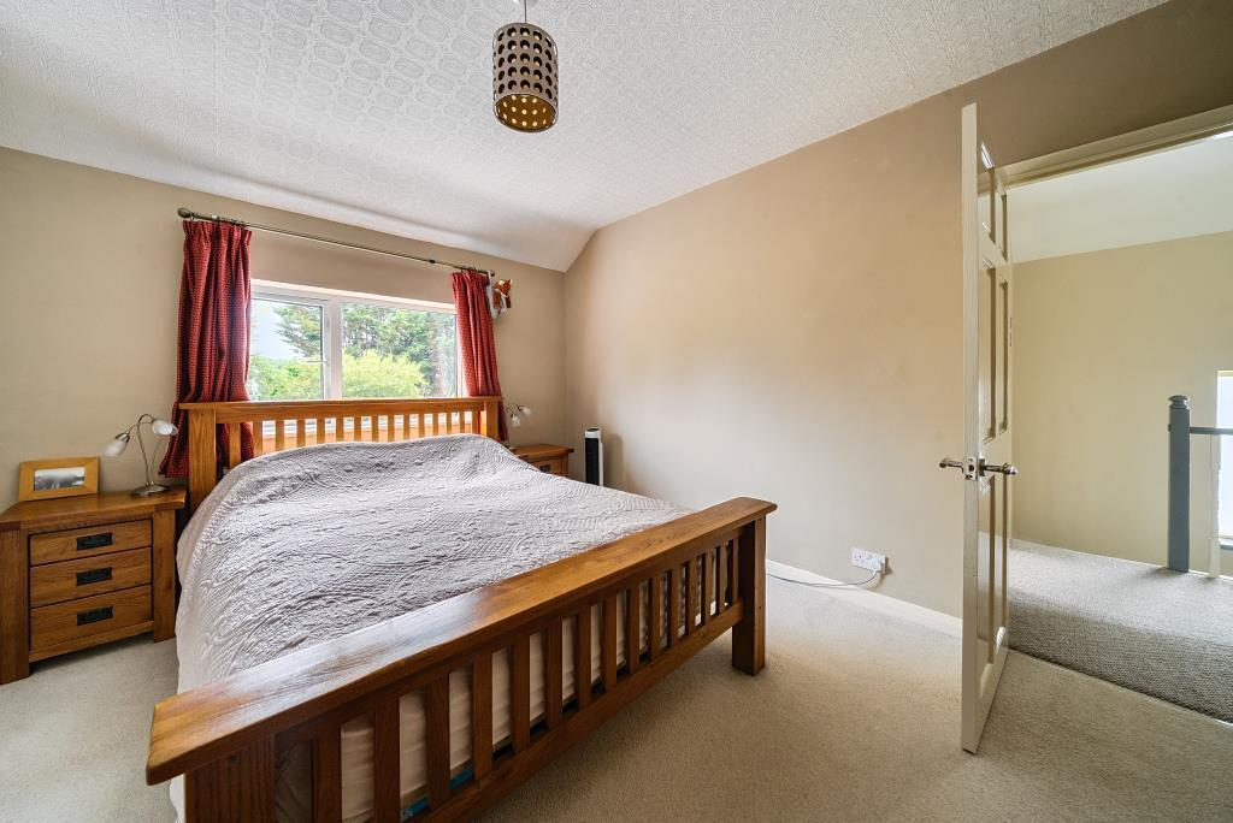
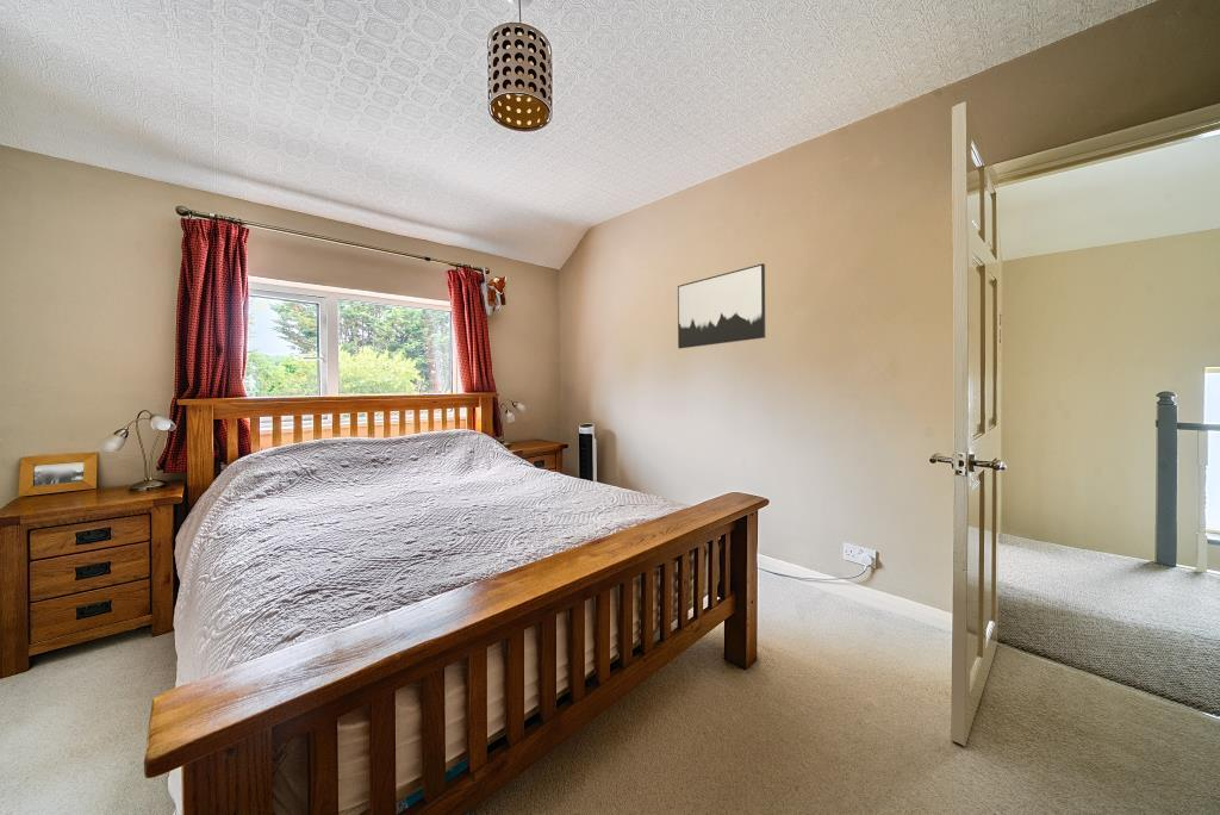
+ wall art [677,262,766,350]
